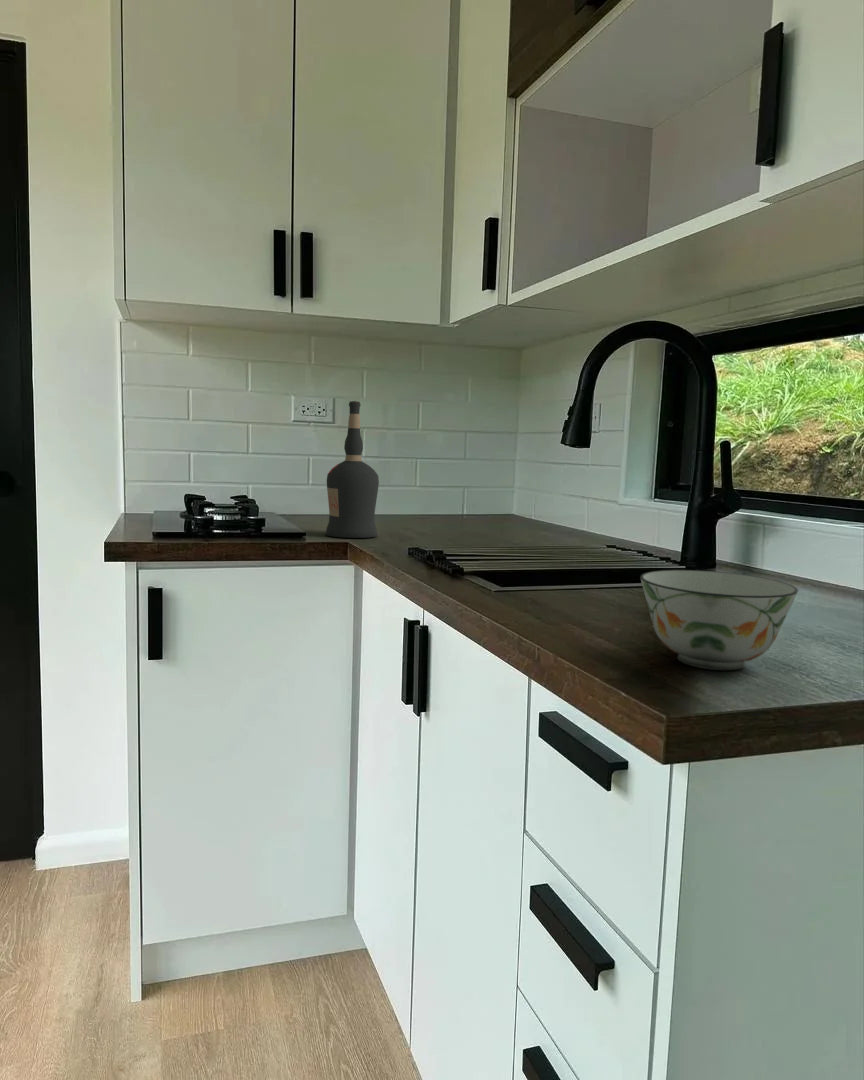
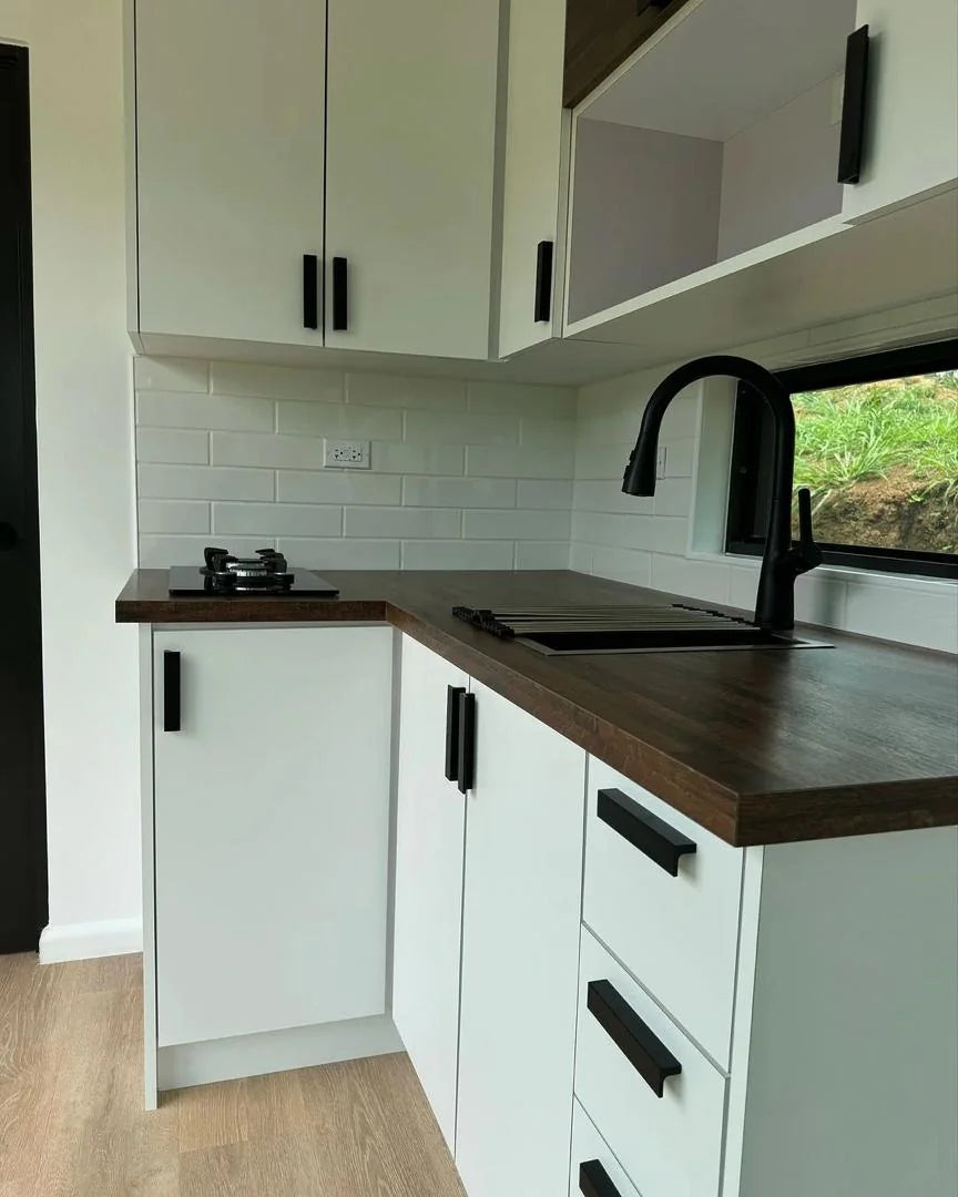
- soup bowl [639,569,799,671]
- liquor bottle [324,400,380,539]
